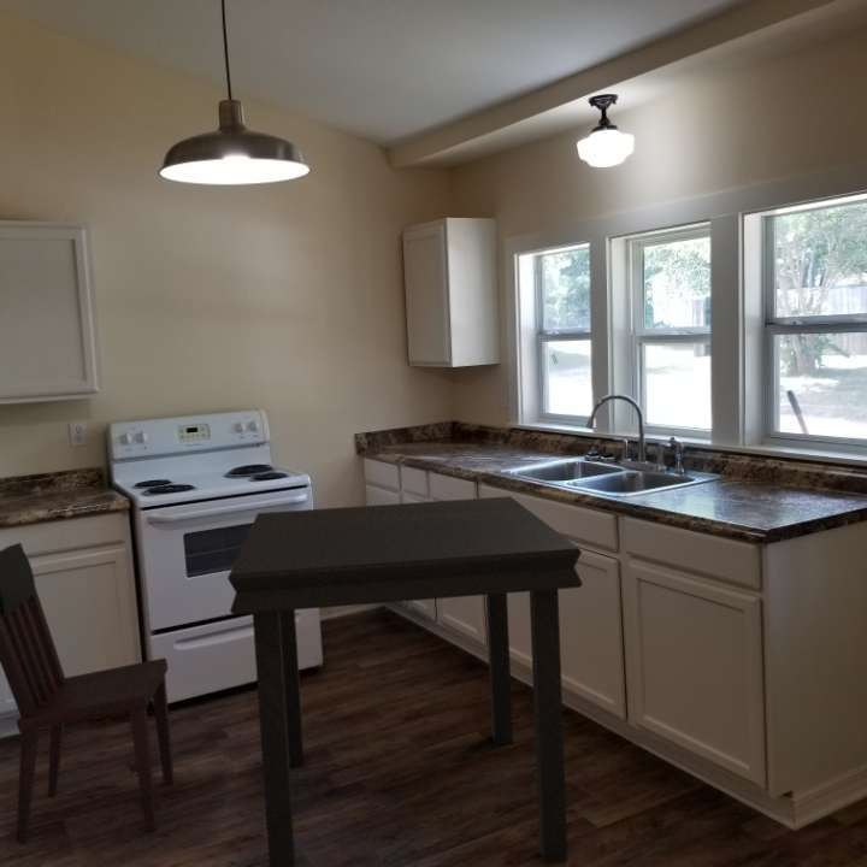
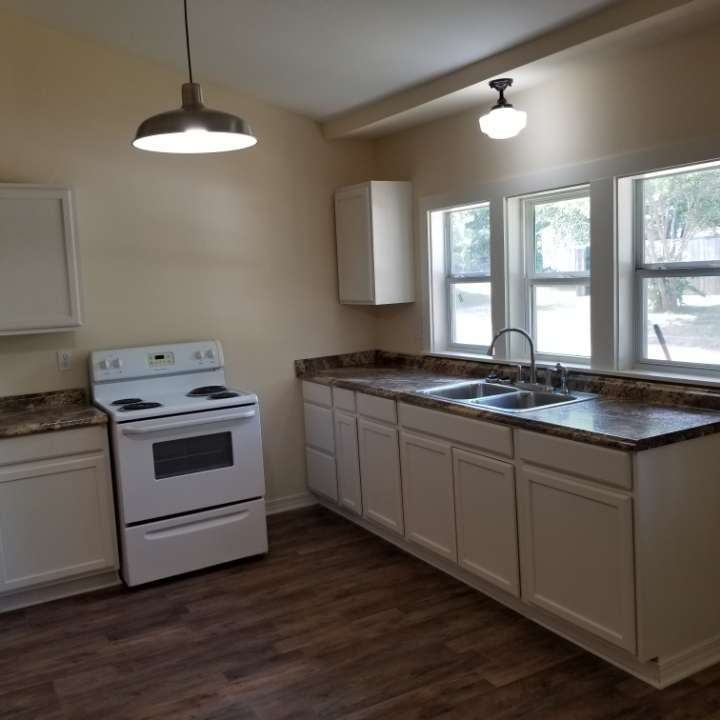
- dining chair [0,542,176,844]
- dining table [226,495,584,867]
